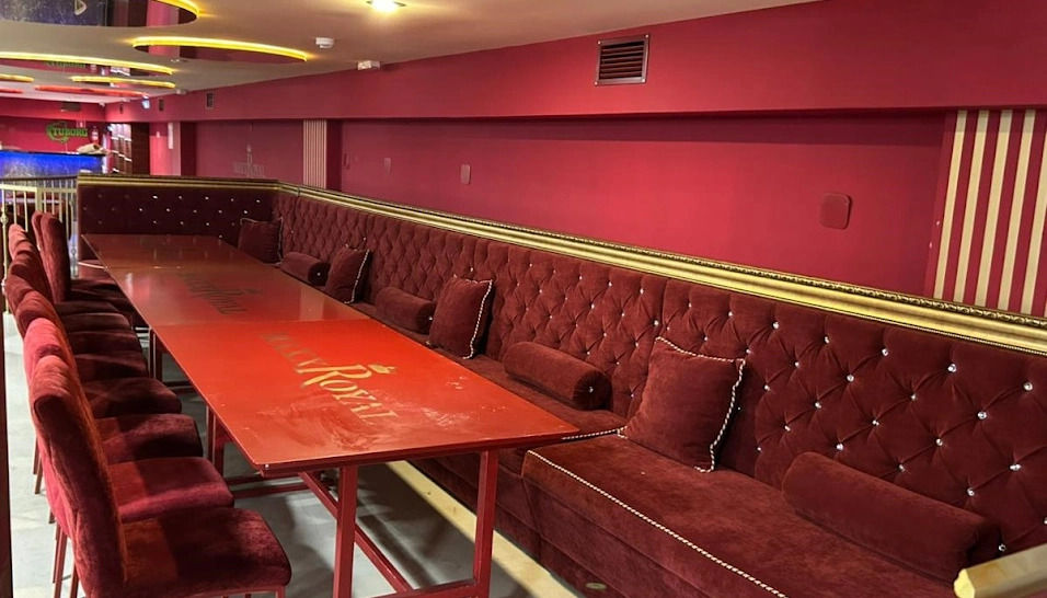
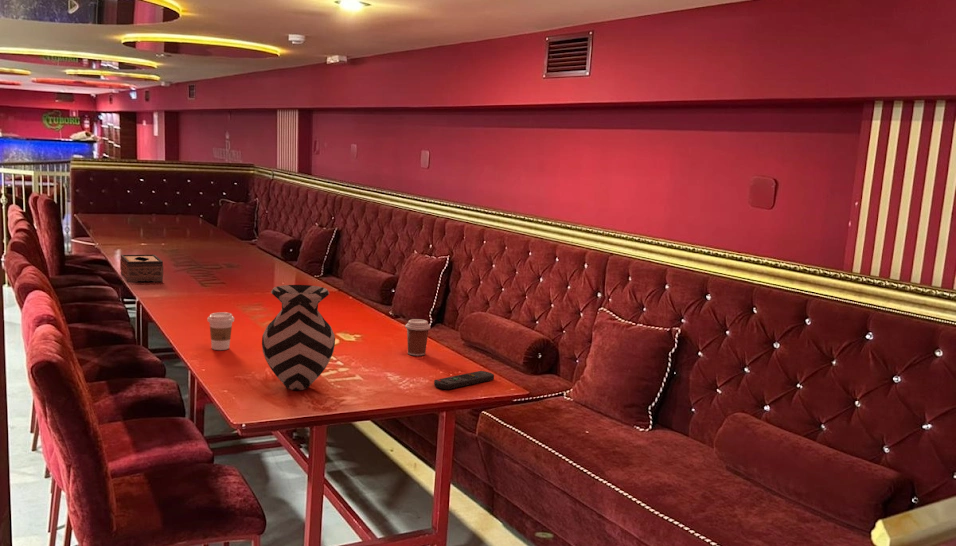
+ tissue box [119,254,164,283]
+ remote control [433,370,495,390]
+ coffee cup [207,311,235,351]
+ vase [261,284,336,391]
+ coffee cup [404,318,431,357]
